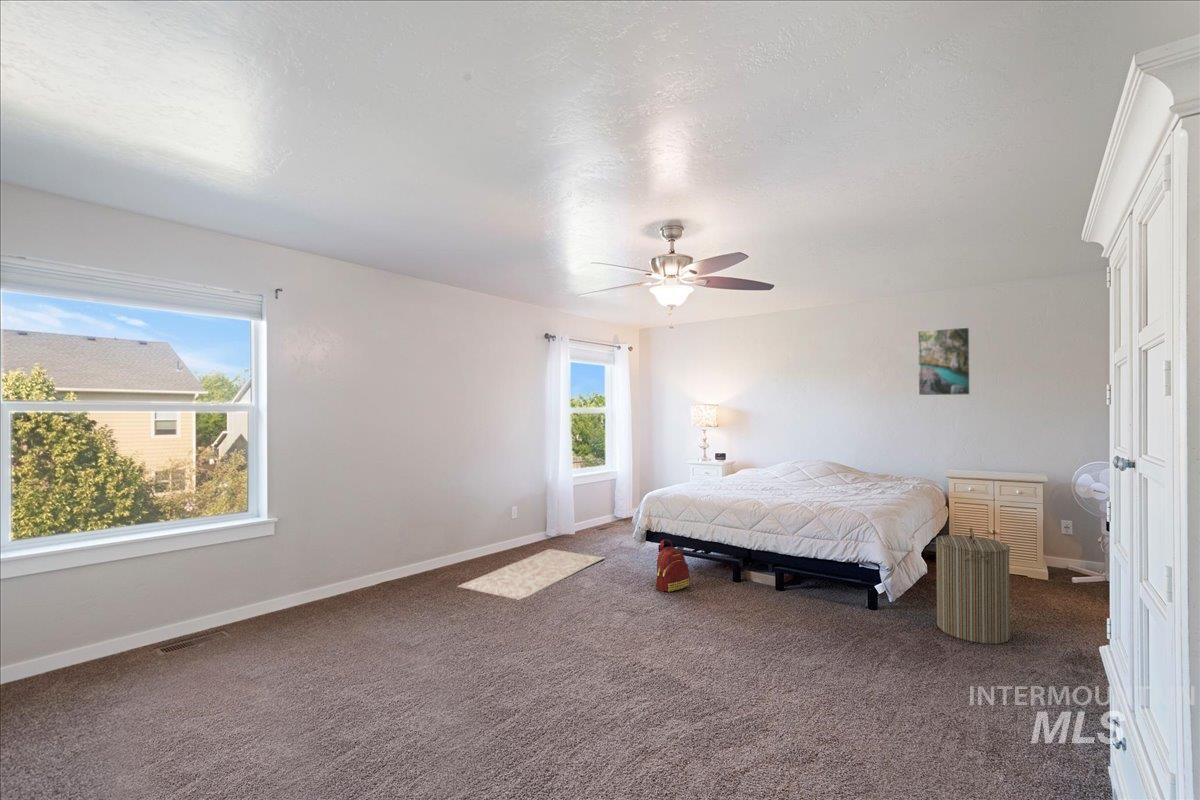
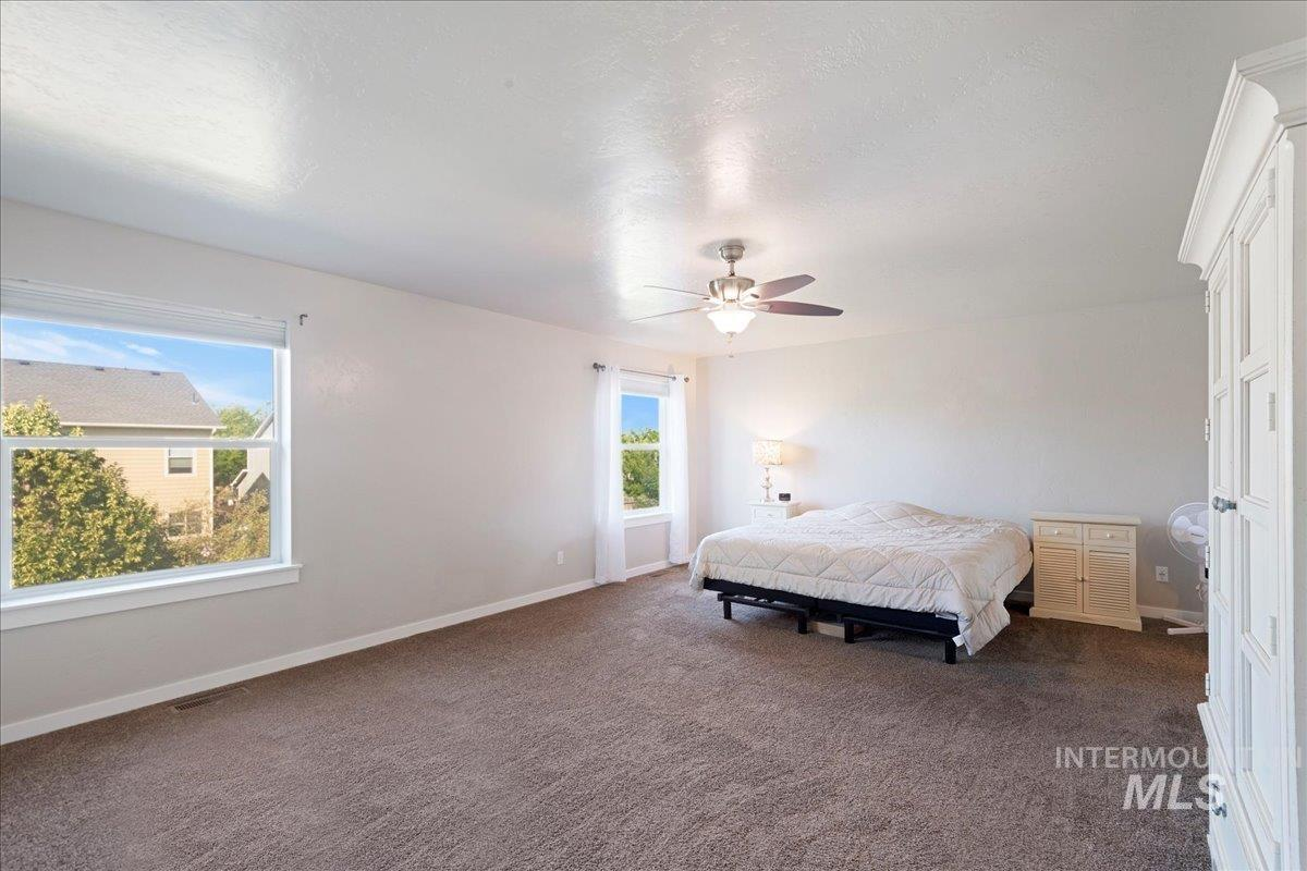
- laundry hamper [935,527,1011,645]
- rug [456,548,606,601]
- backpack [655,538,691,594]
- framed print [917,326,971,396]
